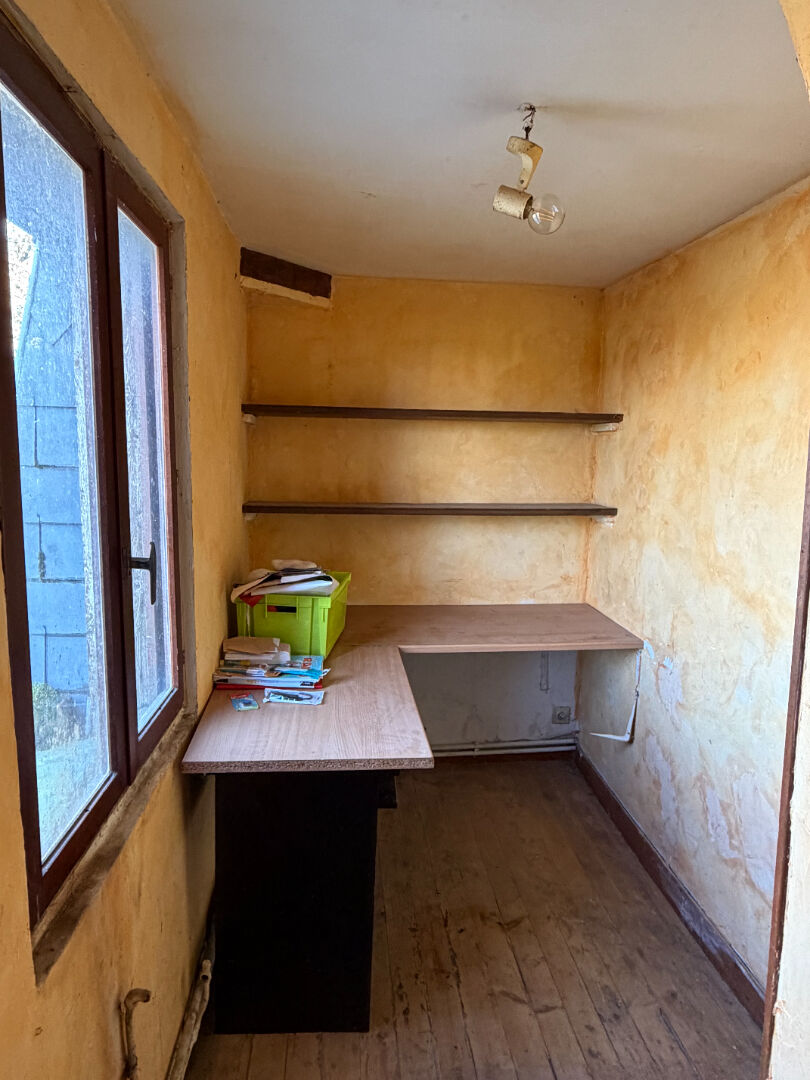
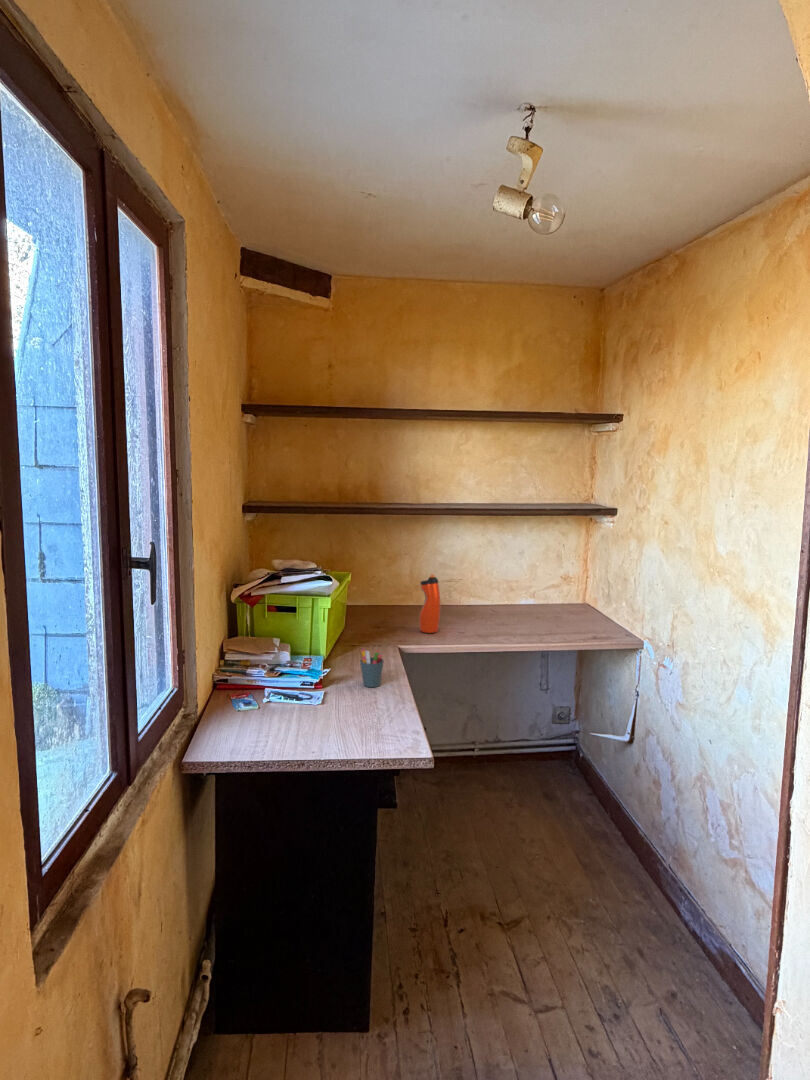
+ pen holder [359,648,385,688]
+ water bottle [418,573,441,634]
